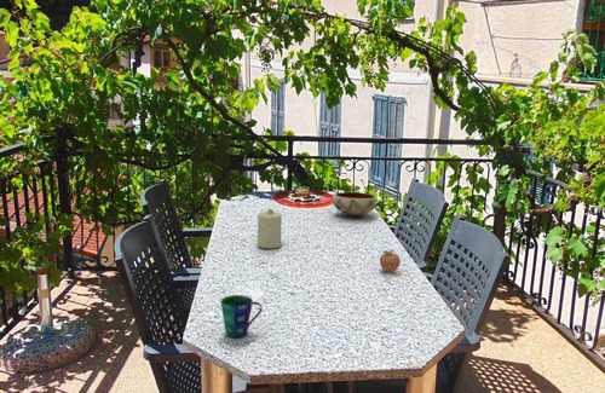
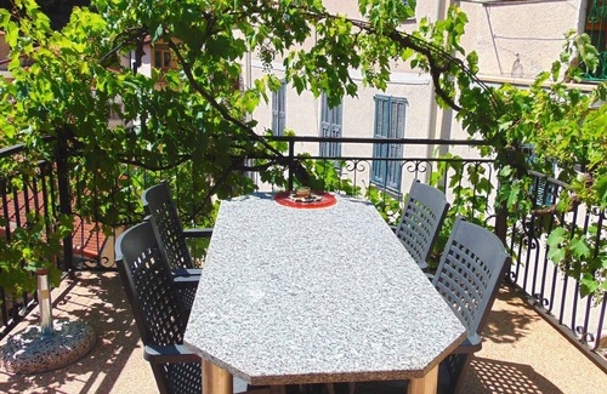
- cup [220,294,264,339]
- candle [255,208,283,249]
- bowl [332,191,378,218]
- fruit [379,249,402,273]
